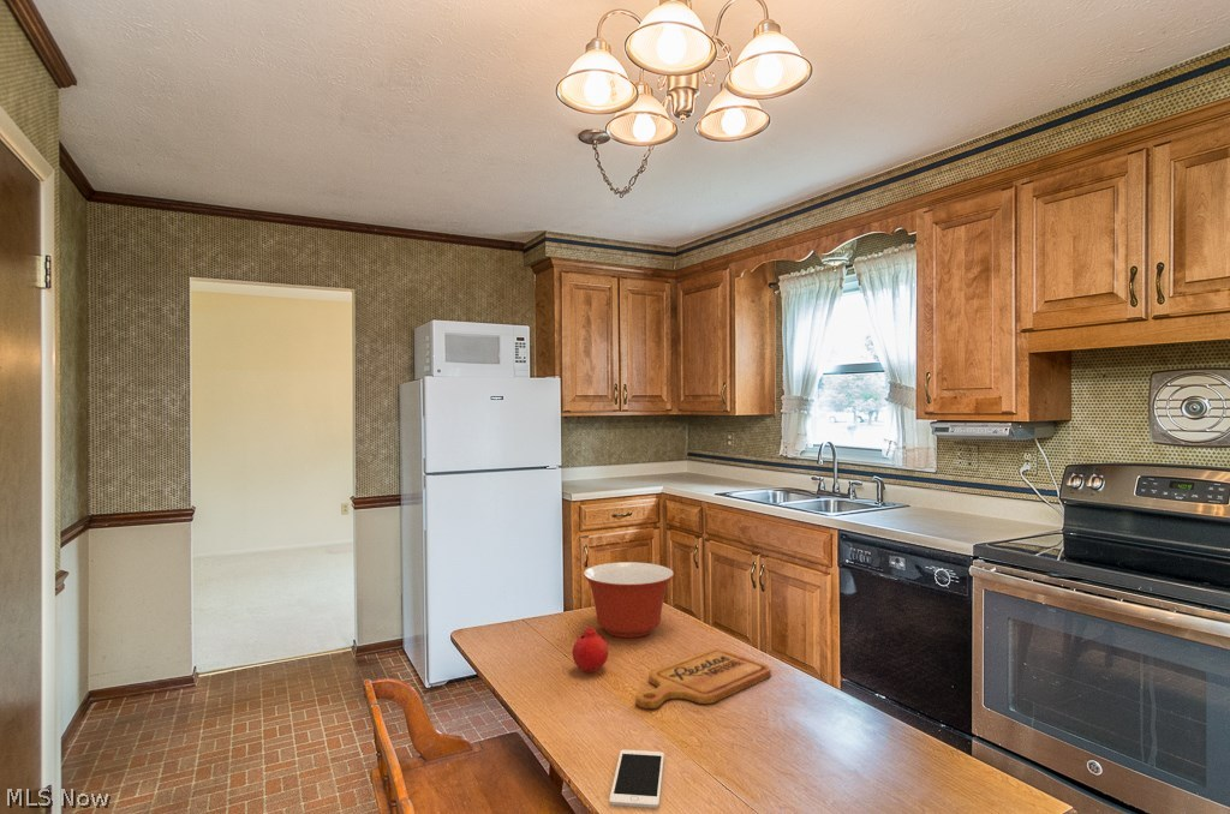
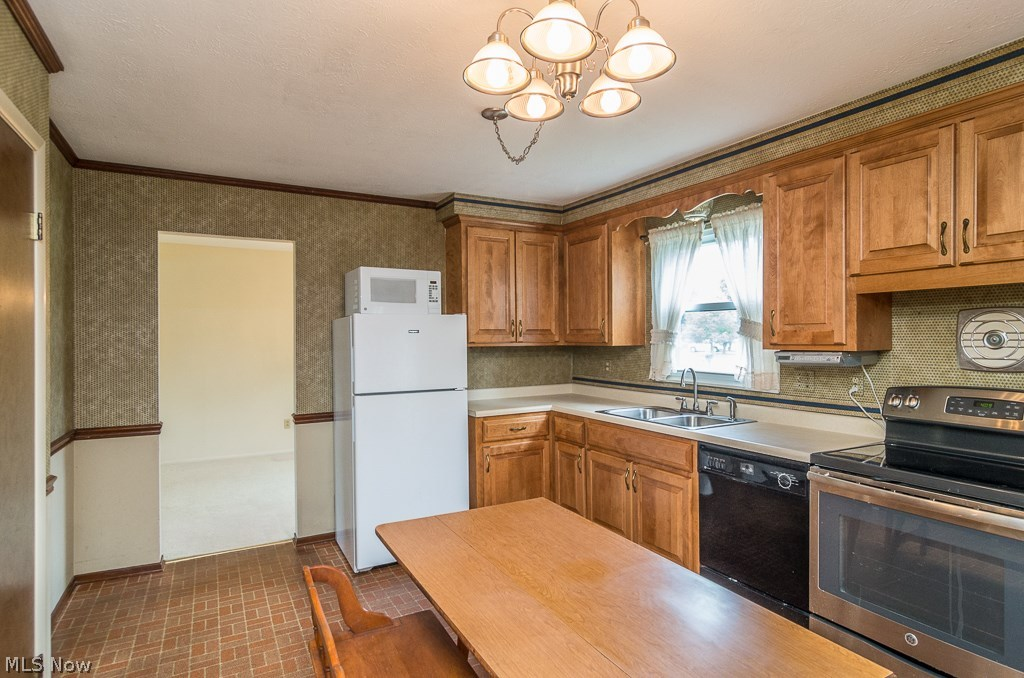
- cutting board [634,648,772,710]
- cell phone [608,749,665,809]
- fruit [572,626,610,674]
- mixing bowl [583,561,675,639]
